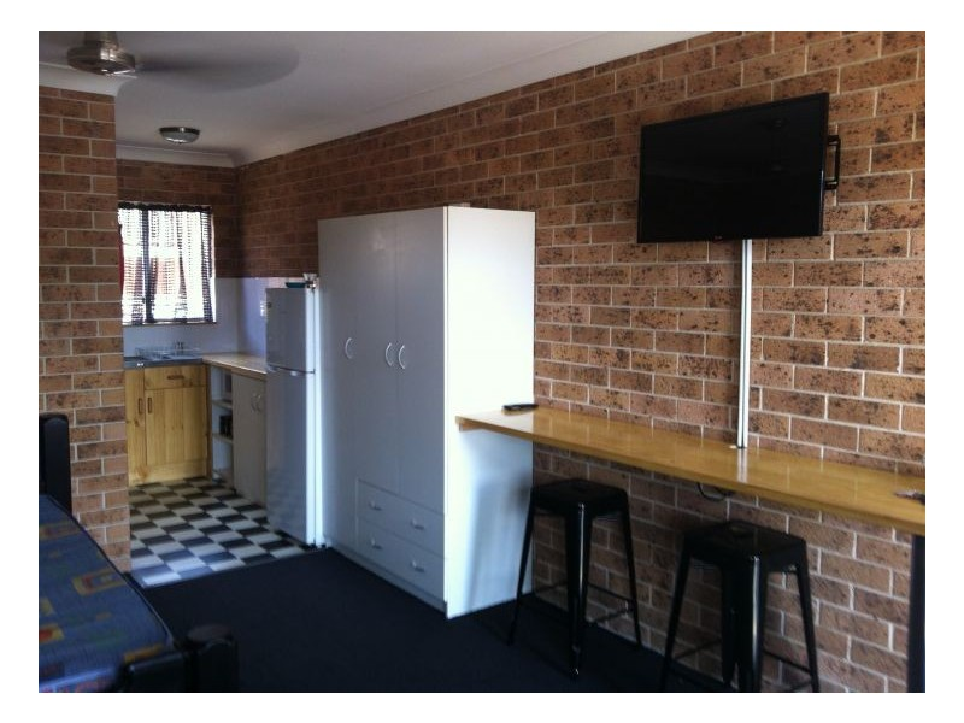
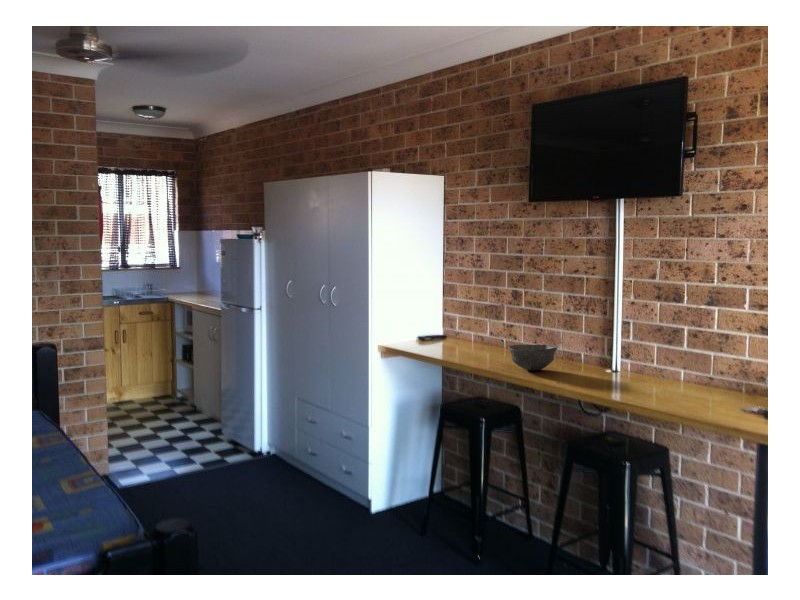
+ bowl [508,343,558,372]
